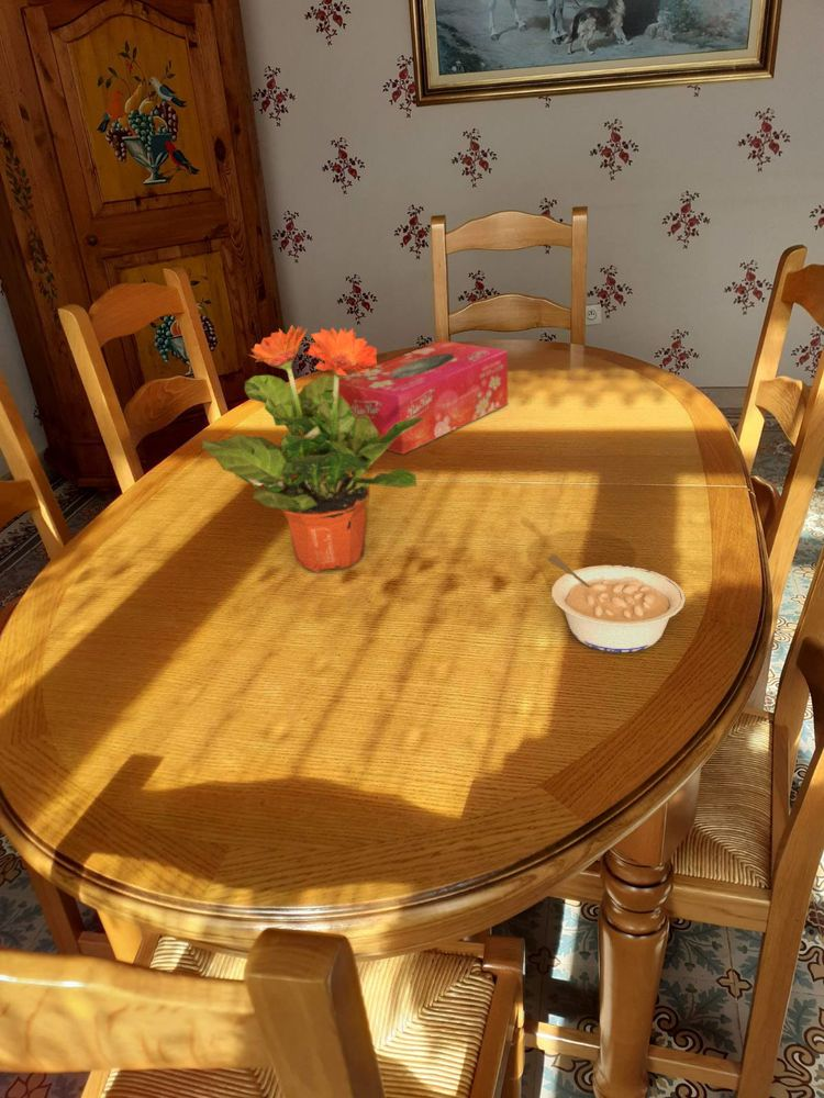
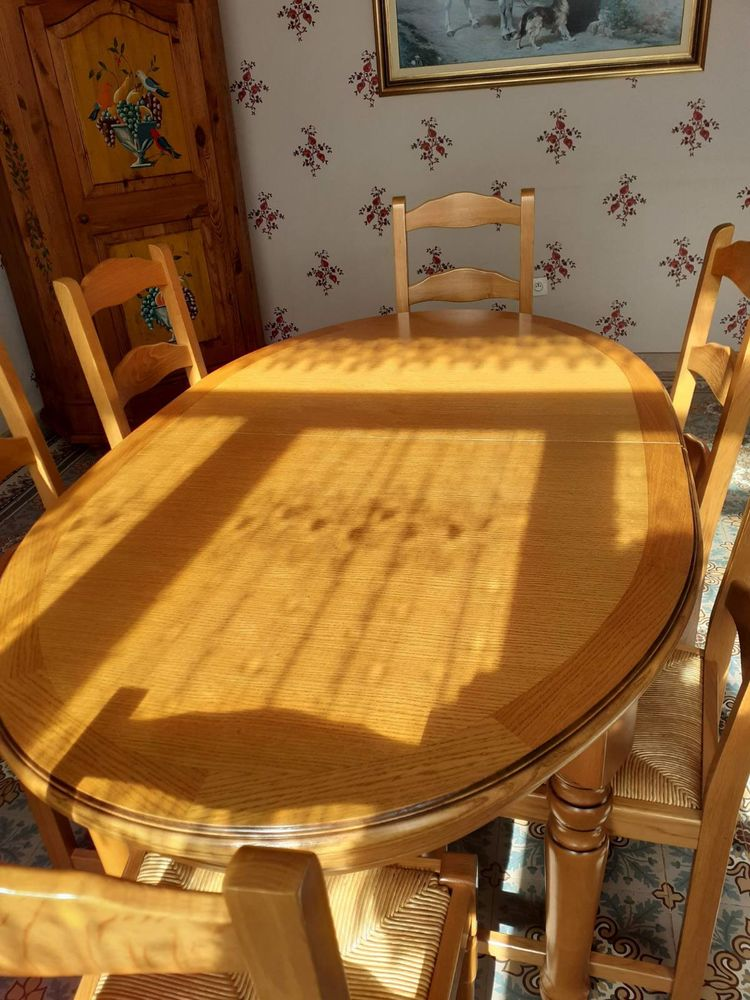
- legume [547,553,687,653]
- potted plant [201,324,424,574]
- tissue box [332,339,509,456]
